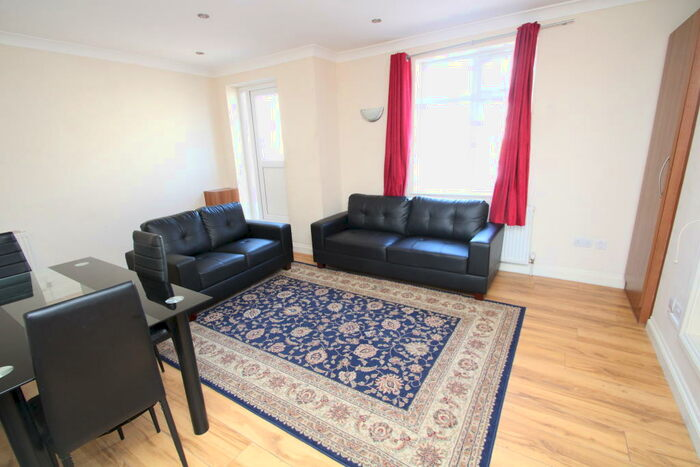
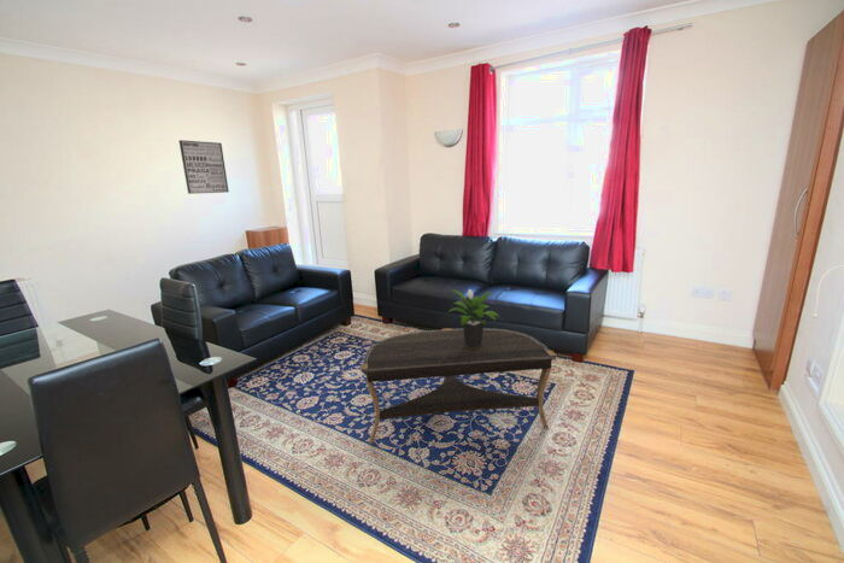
+ coffee table [359,327,558,445]
+ potted plant [446,288,502,348]
+ wall art [178,139,230,195]
